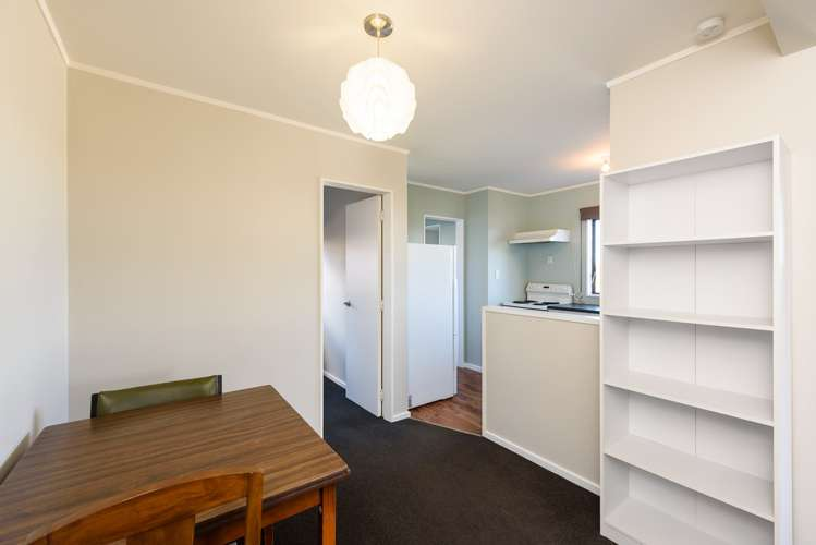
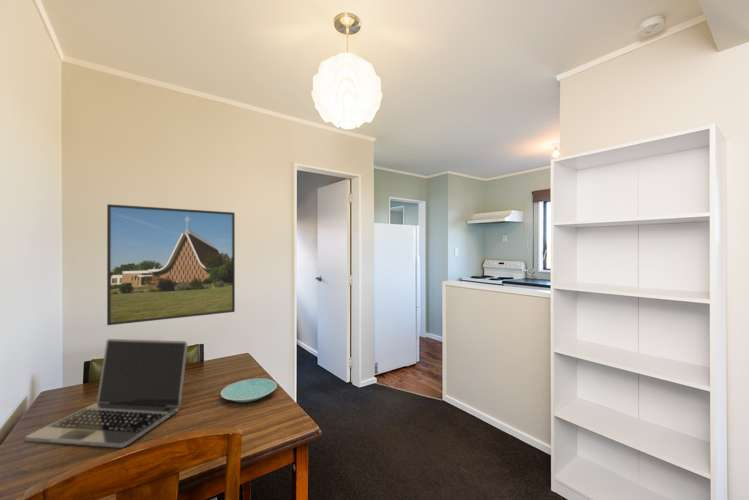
+ plate [220,378,278,403]
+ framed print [106,203,236,326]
+ laptop [24,338,188,449]
